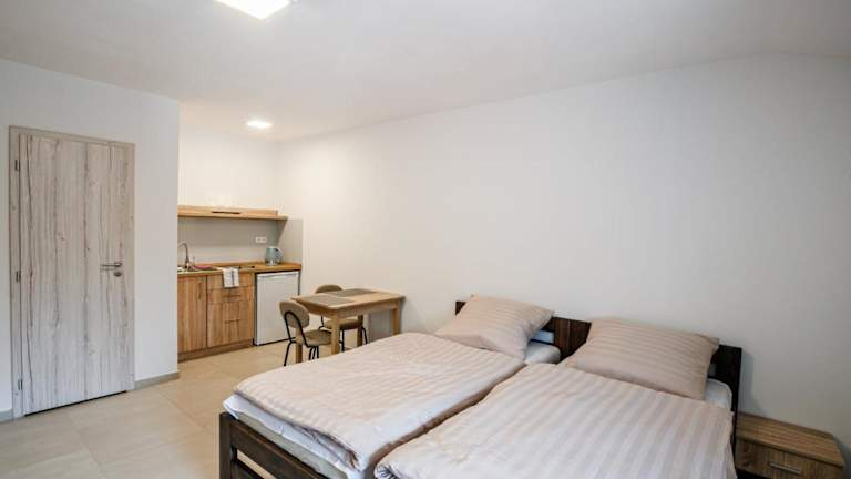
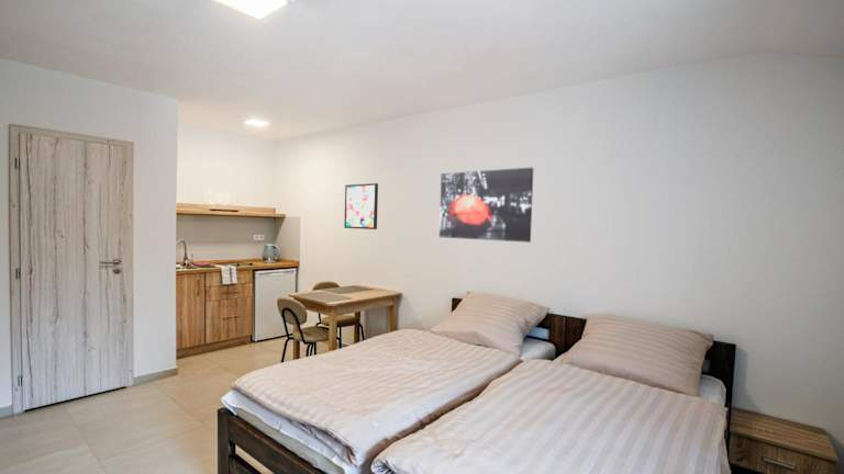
+ wall art [438,167,534,244]
+ wall art [343,182,379,230]
